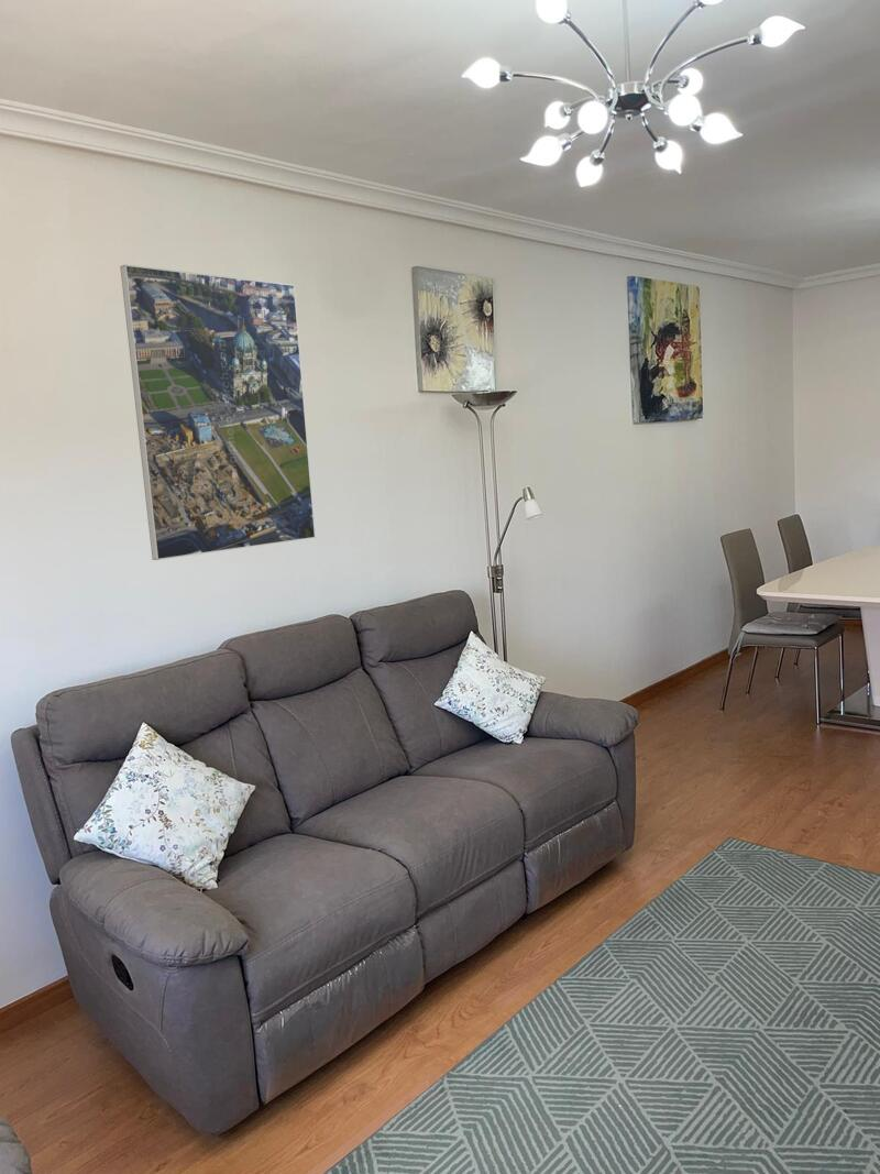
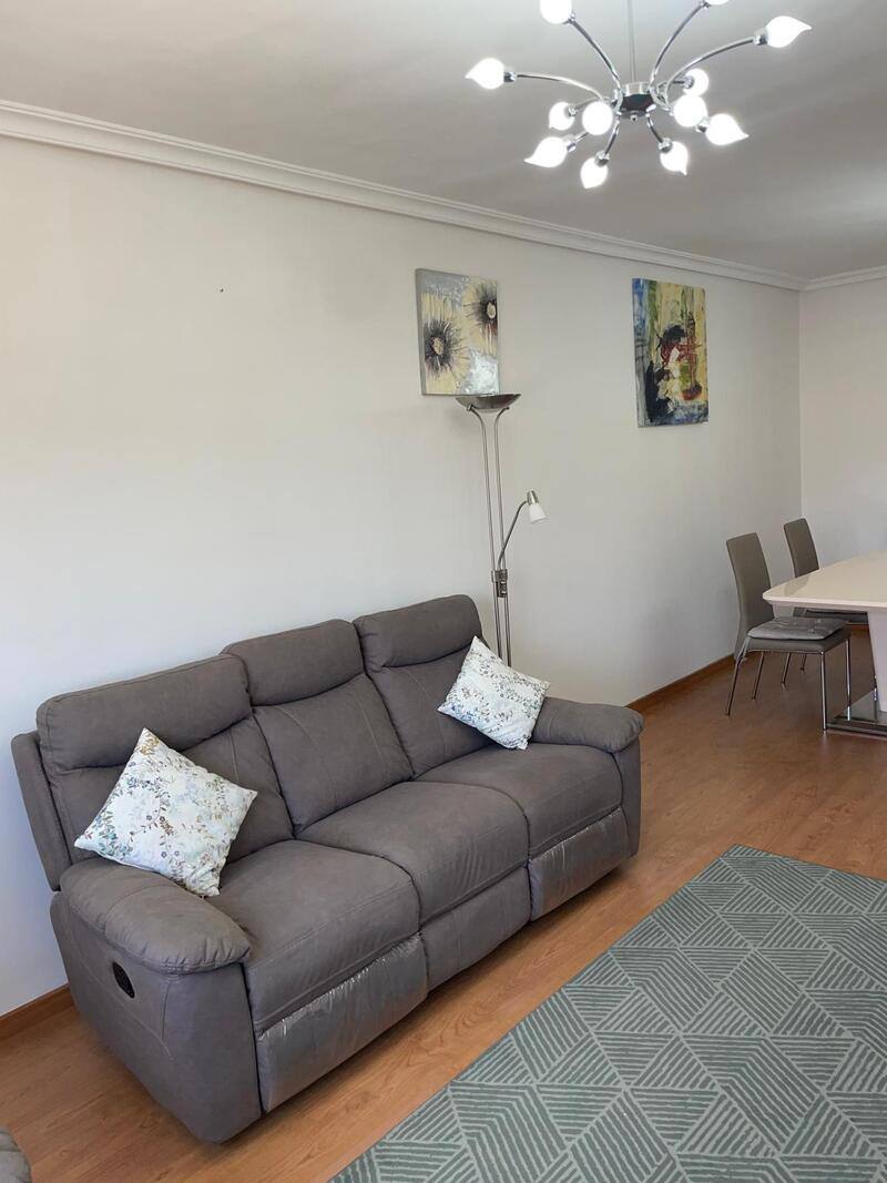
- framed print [120,264,317,561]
